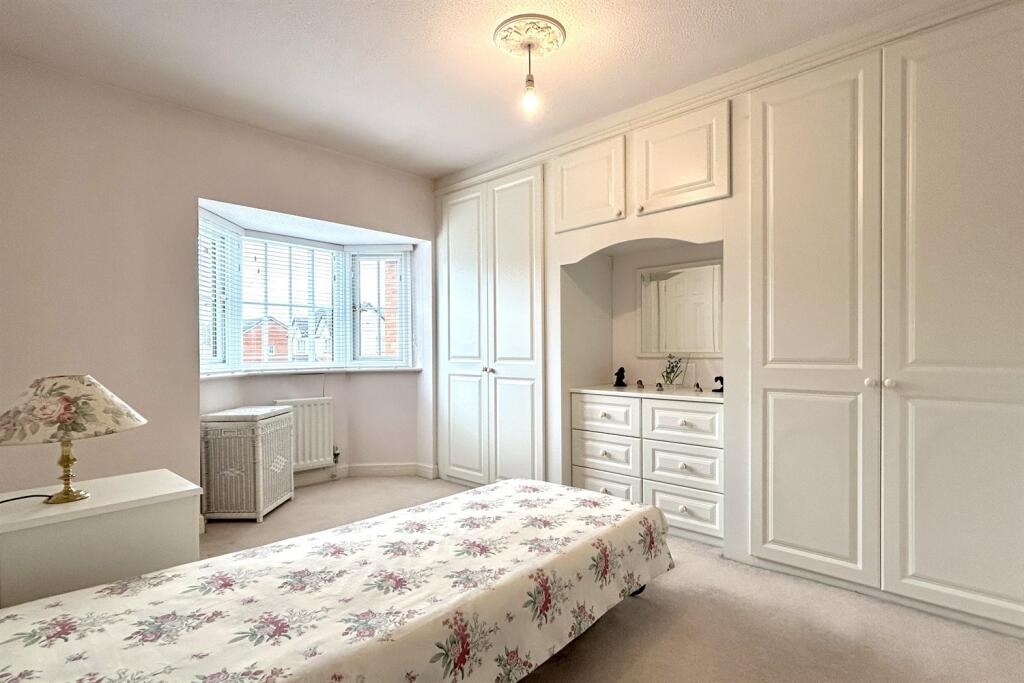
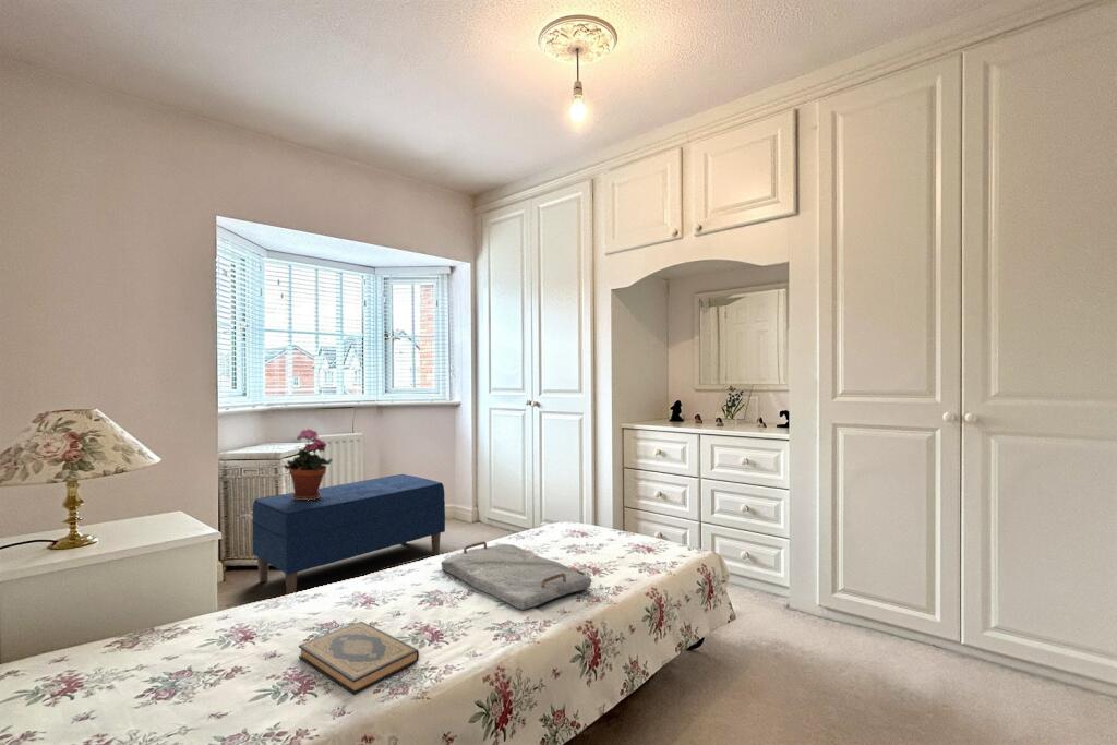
+ hardback book [298,621,420,695]
+ potted plant [283,428,334,501]
+ bench [251,473,446,596]
+ serving tray [440,541,592,611]
